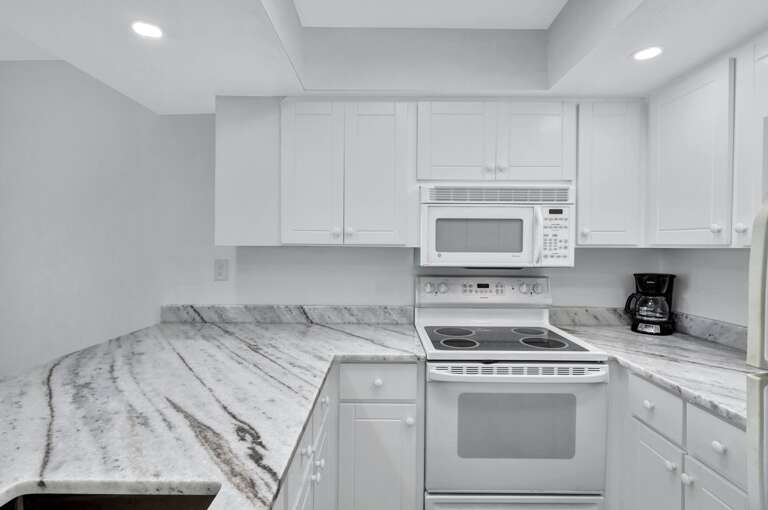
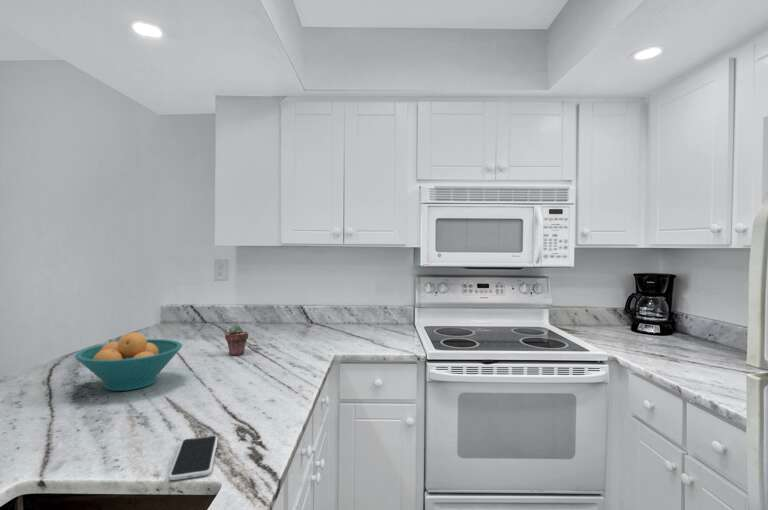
+ fruit bowl [74,332,183,392]
+ smartphone [168,435,219,481]
+ potted succulent [224,324,249,356]
